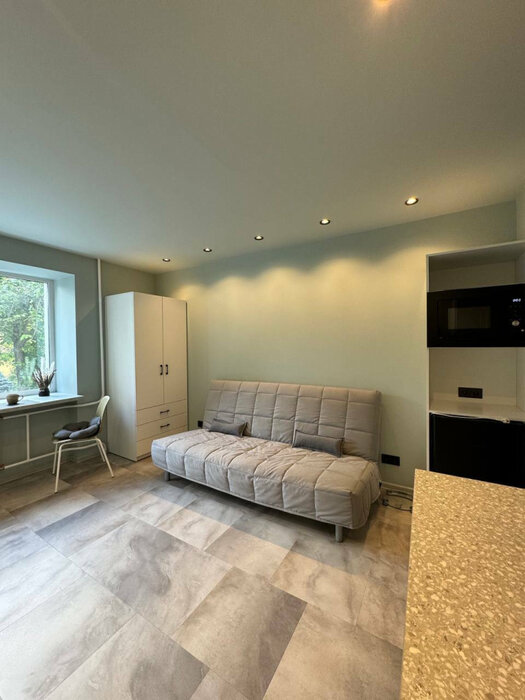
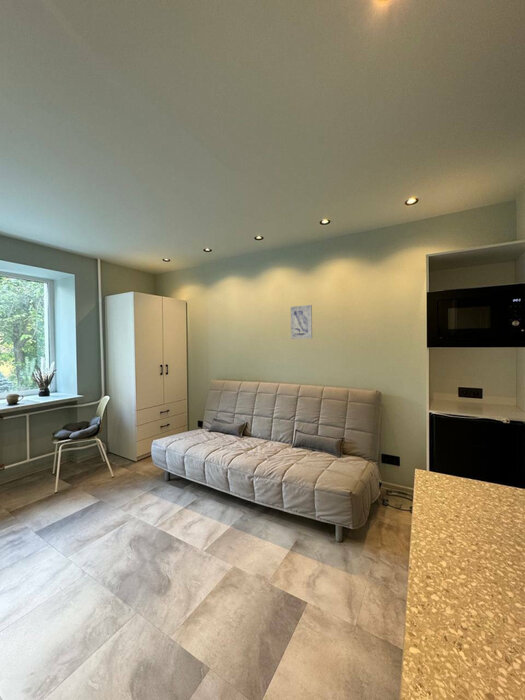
+ wall art [290,304,313,340]
